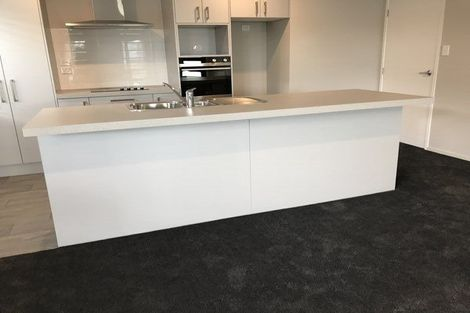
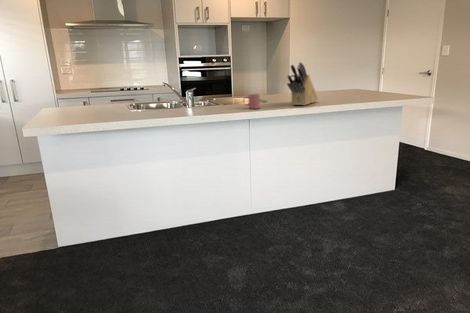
+ mug [242,92,261,110]
+ knife block [286,61,319,106]
